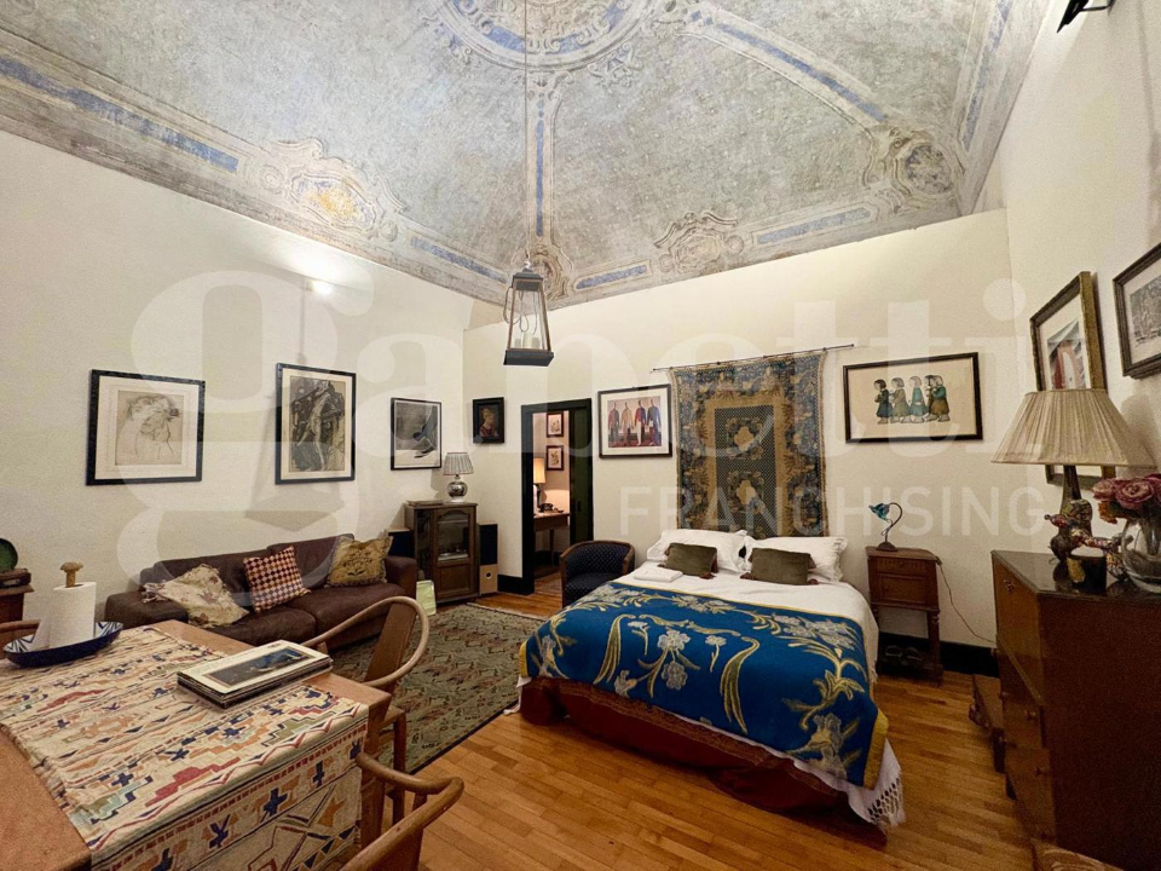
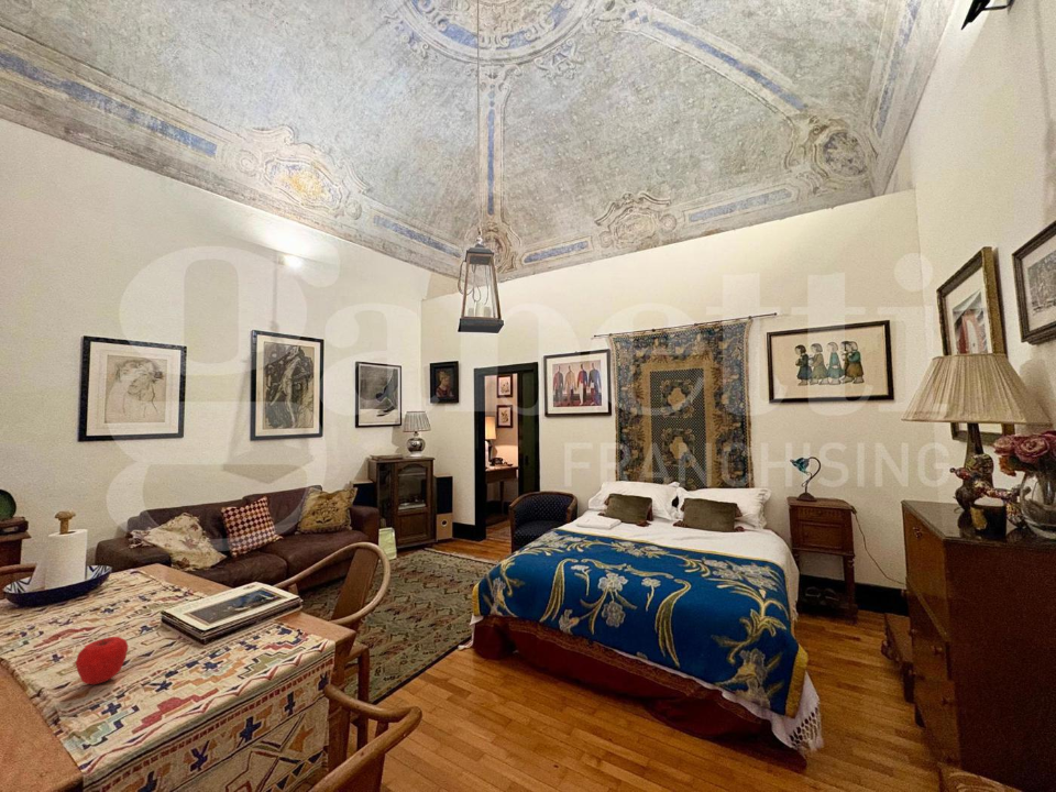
+ apple [75,636,129,685]
